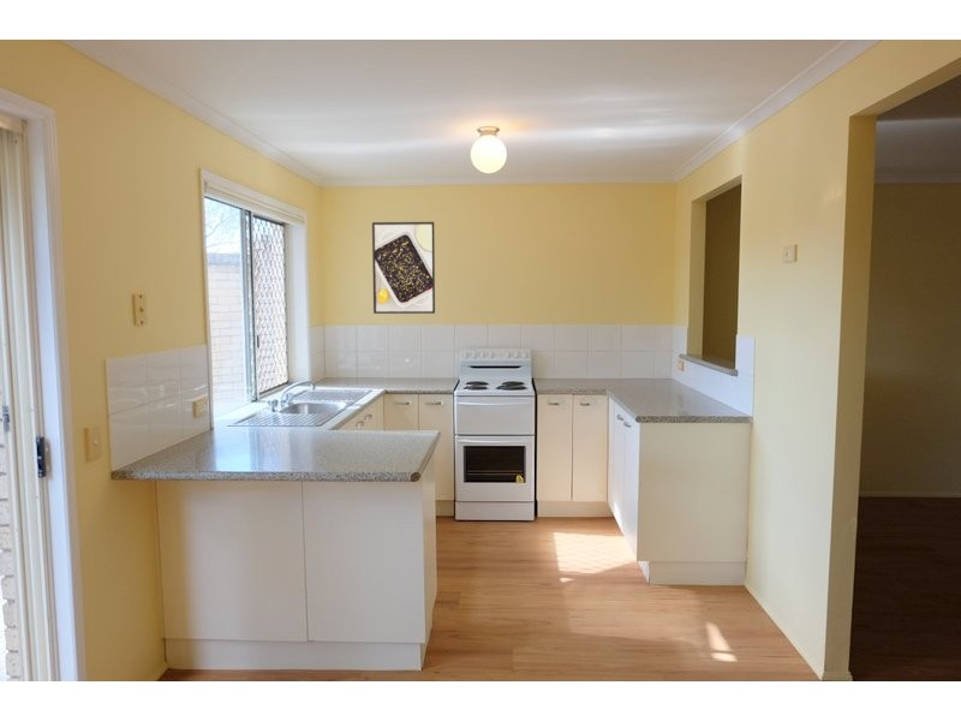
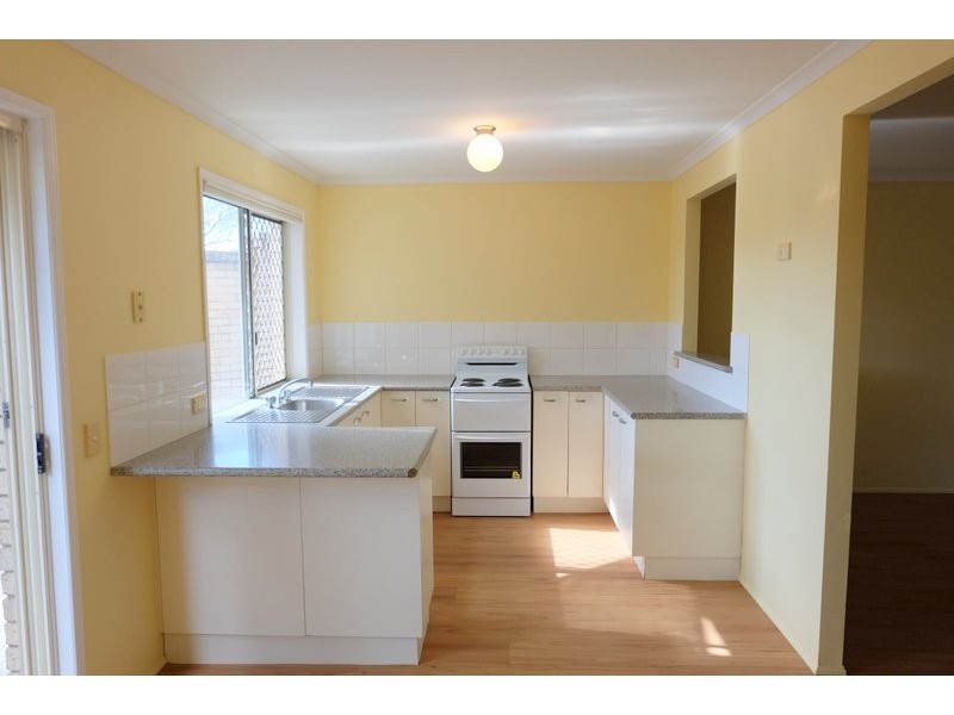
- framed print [371,221,436,315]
